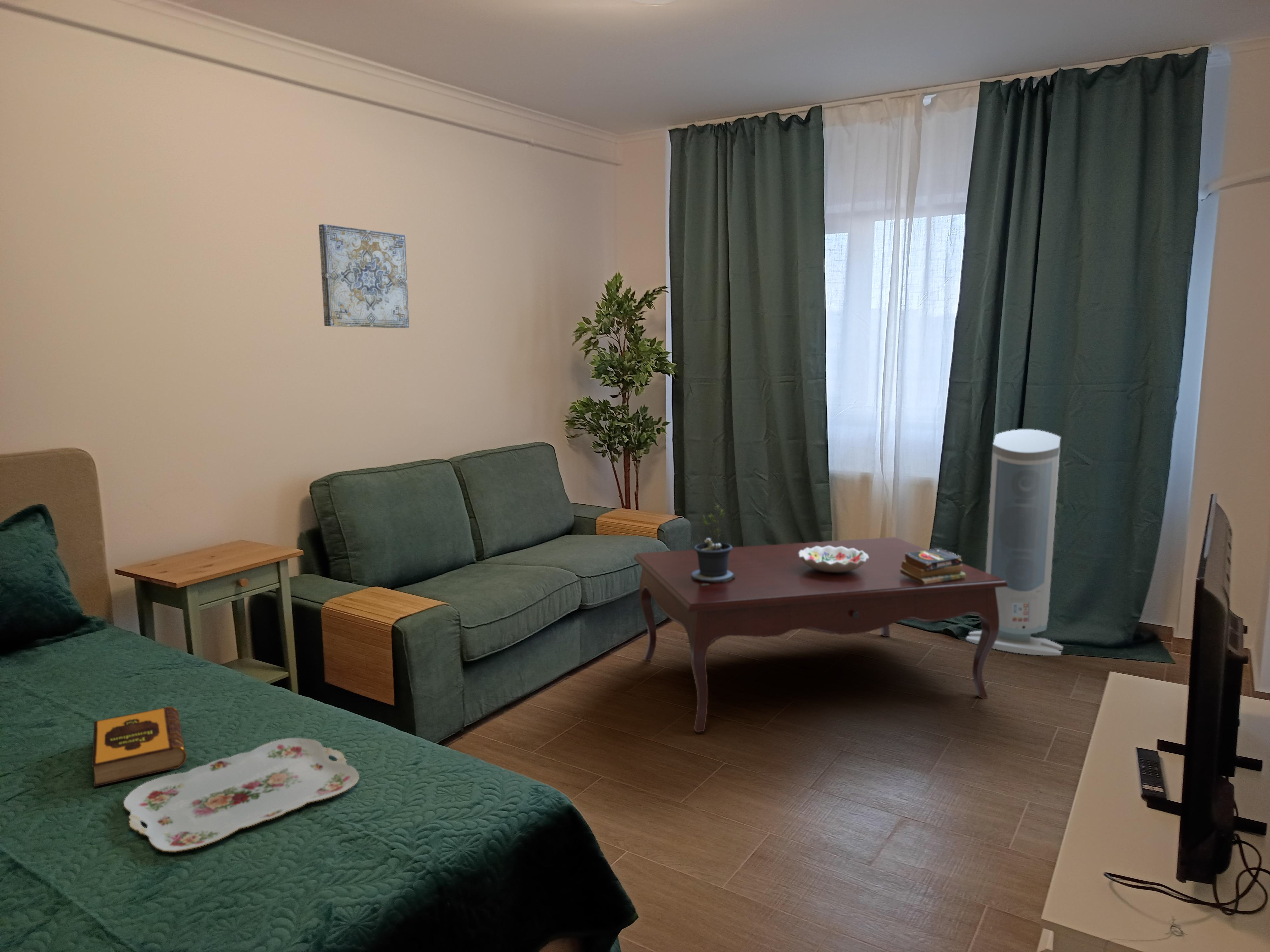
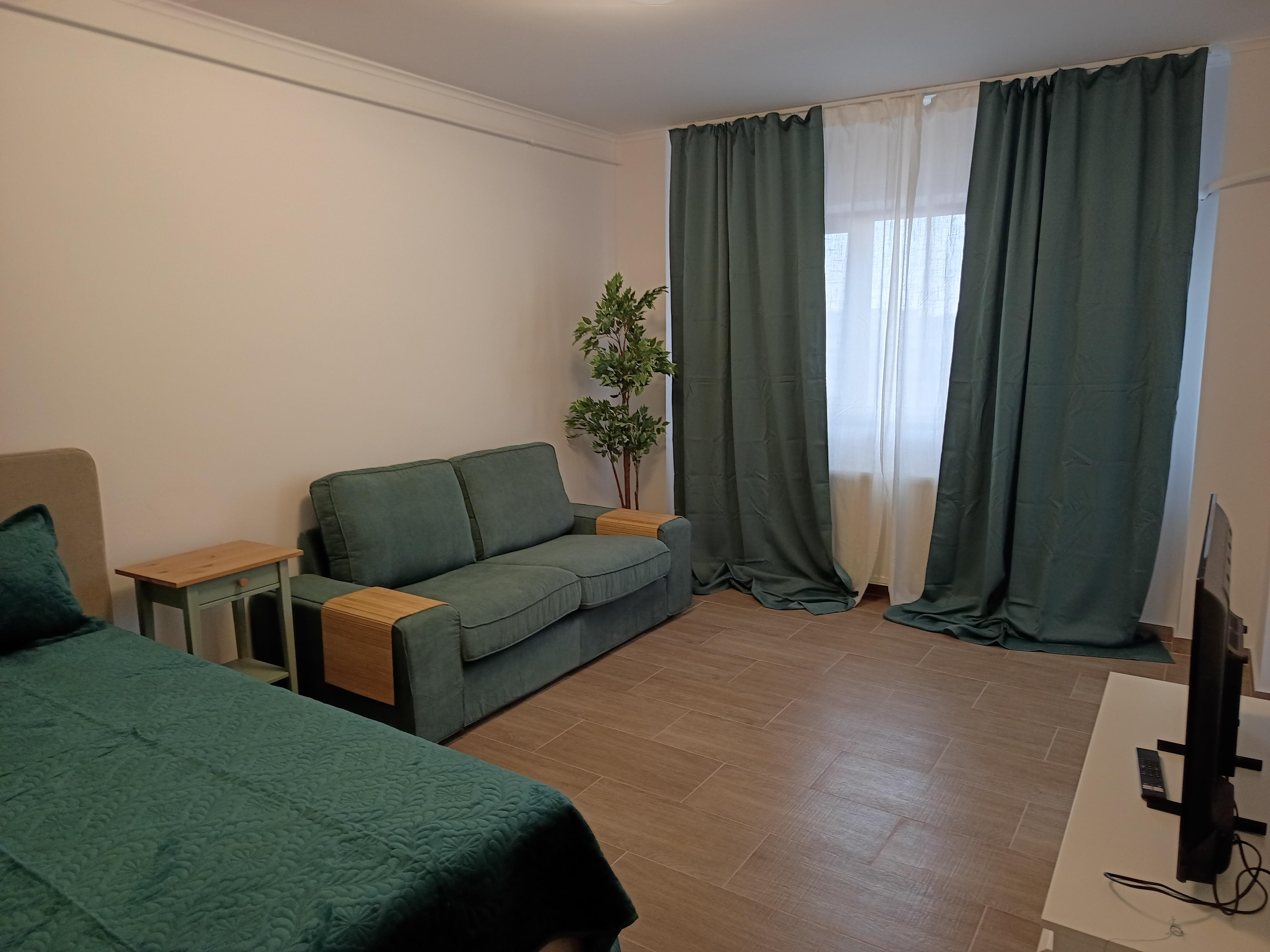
- decorative bowl [799,546,868,572]
- hardback book [91,706,187,787]
- air purifier [966,429,1063,656]
- wall art [318,224,410,328]
- potted plant [692,504,735,586]
- serving tray [123,737,360,852]
- coffee table [633,537,1007,732]
- books [899,547,966,584]
